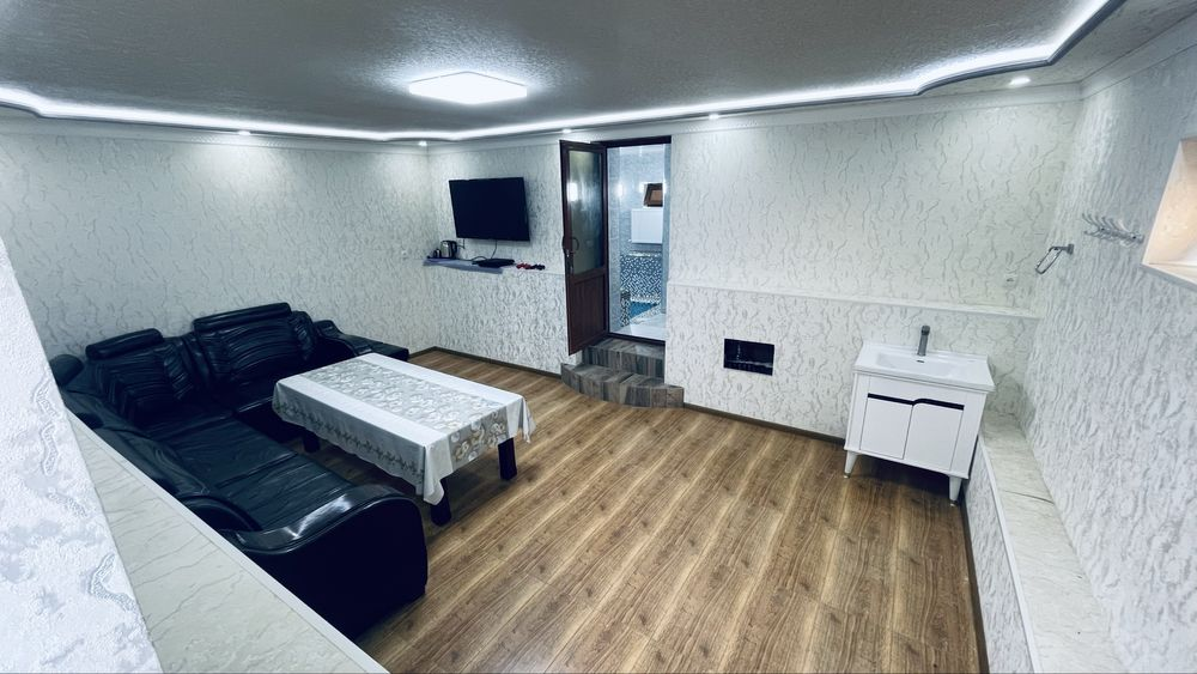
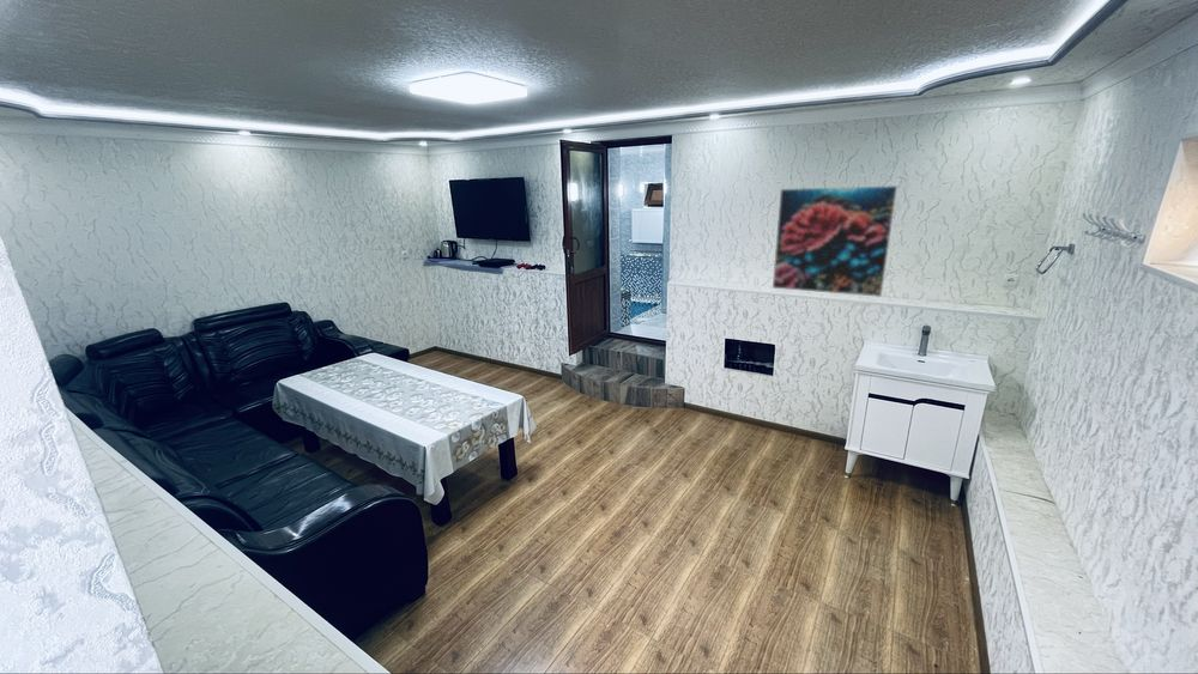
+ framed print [772,184,898,298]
